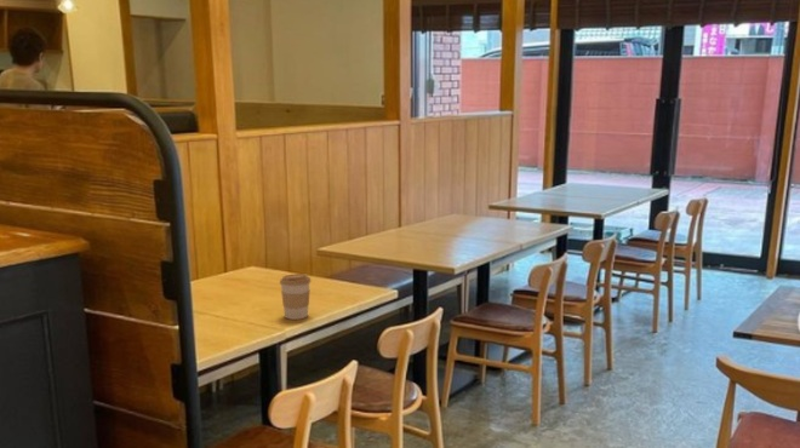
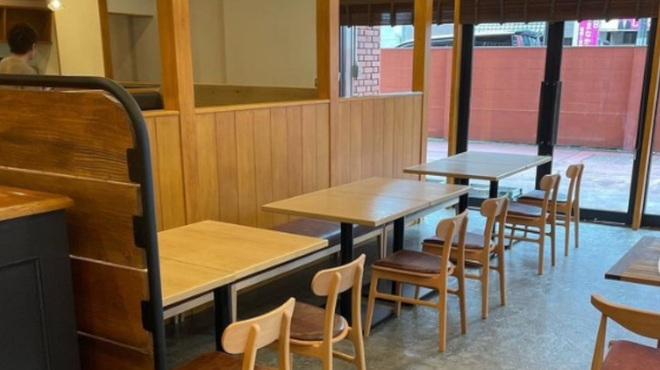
- coffee cup [279,272,313,321]
